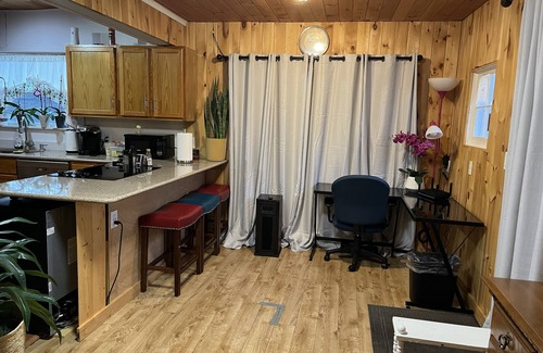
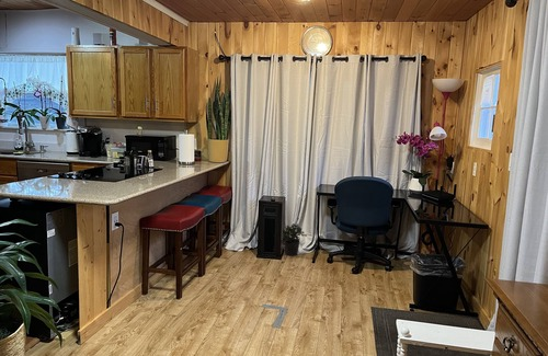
+ potted plant [282,222,308,257]
